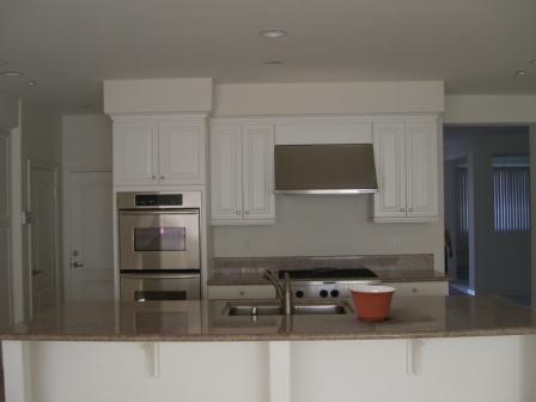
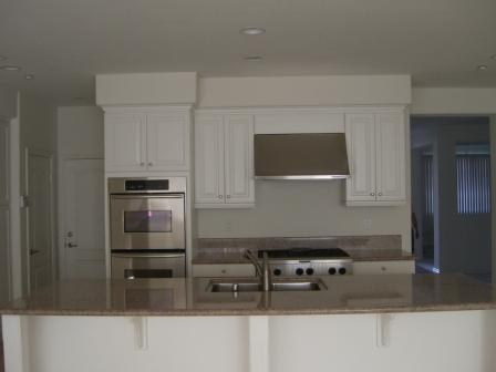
- mixing bowl [347,285,397,322]
